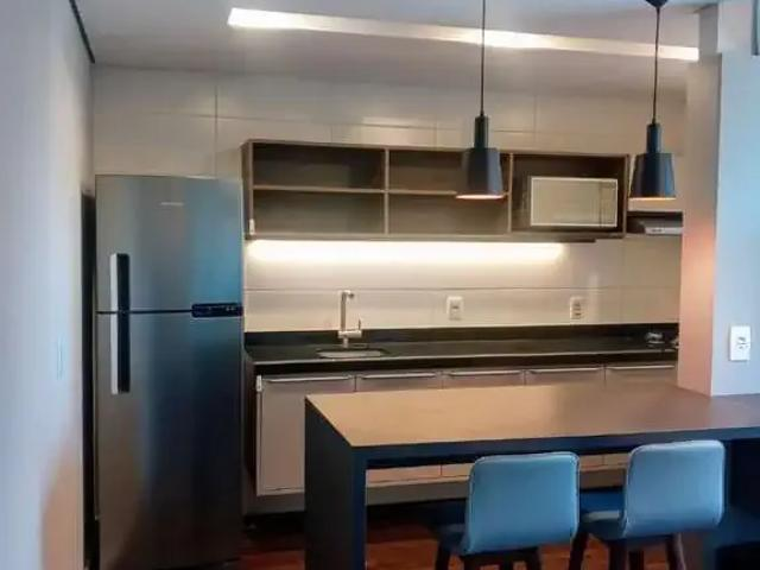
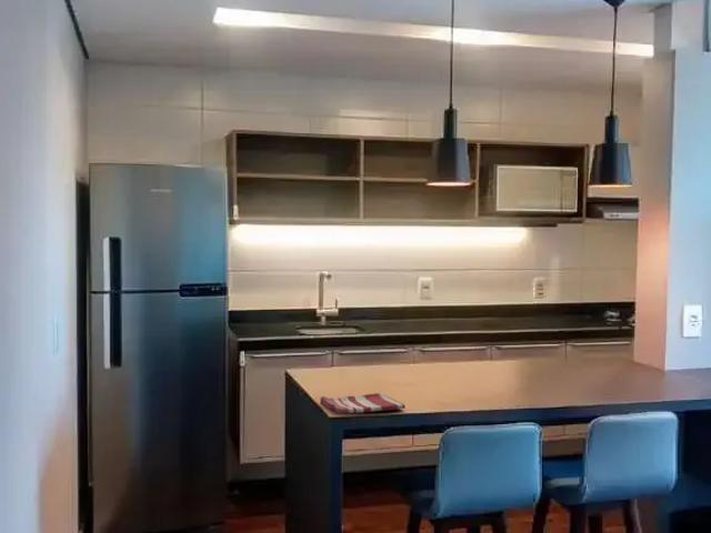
+ dish towel [319,392,407,415]
